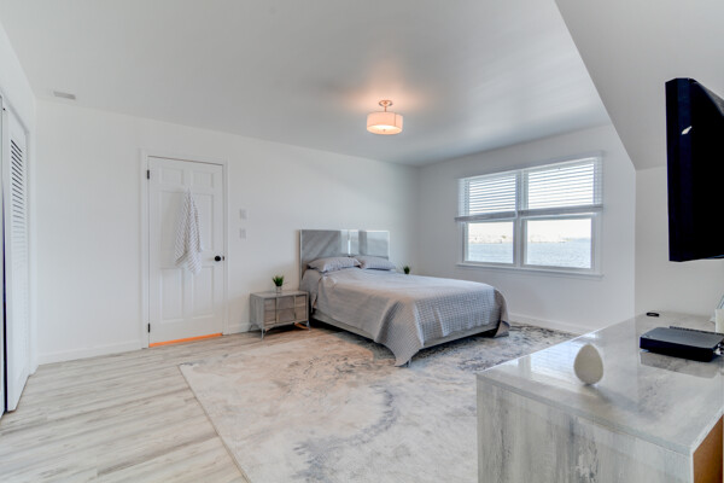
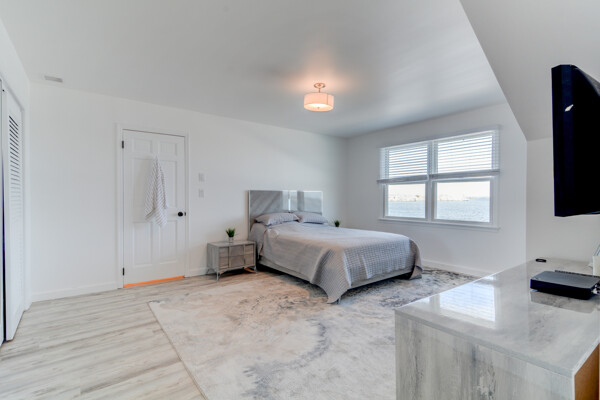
- decorative egg [572,343,605,385]
